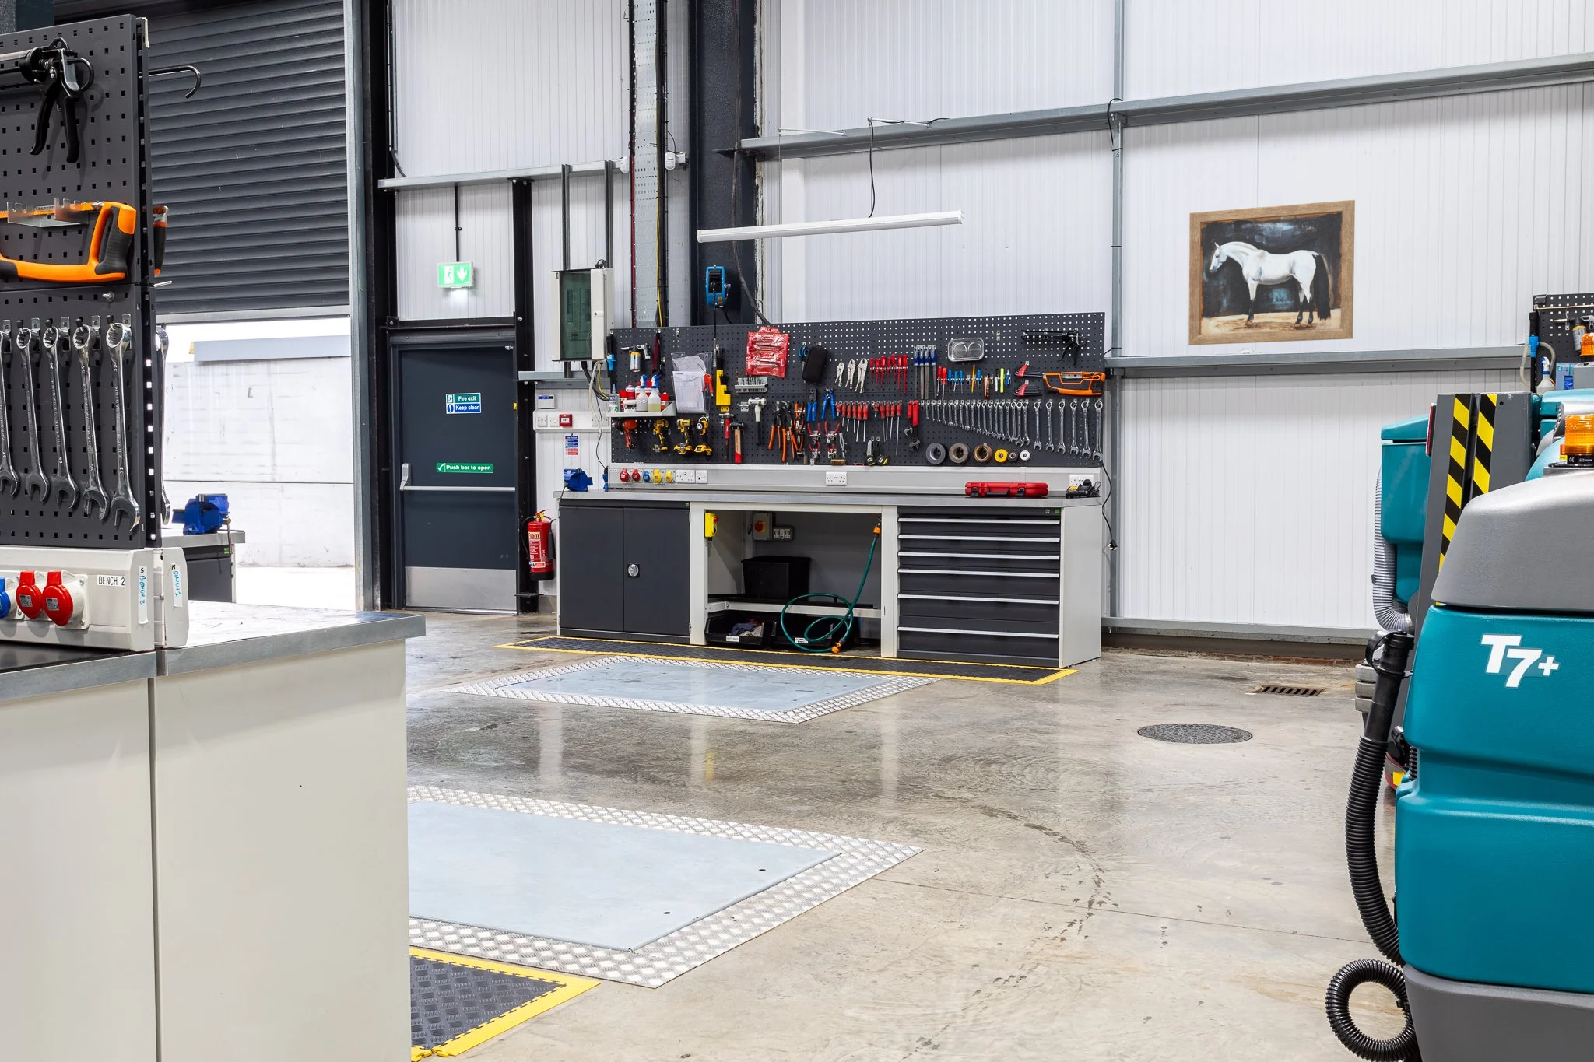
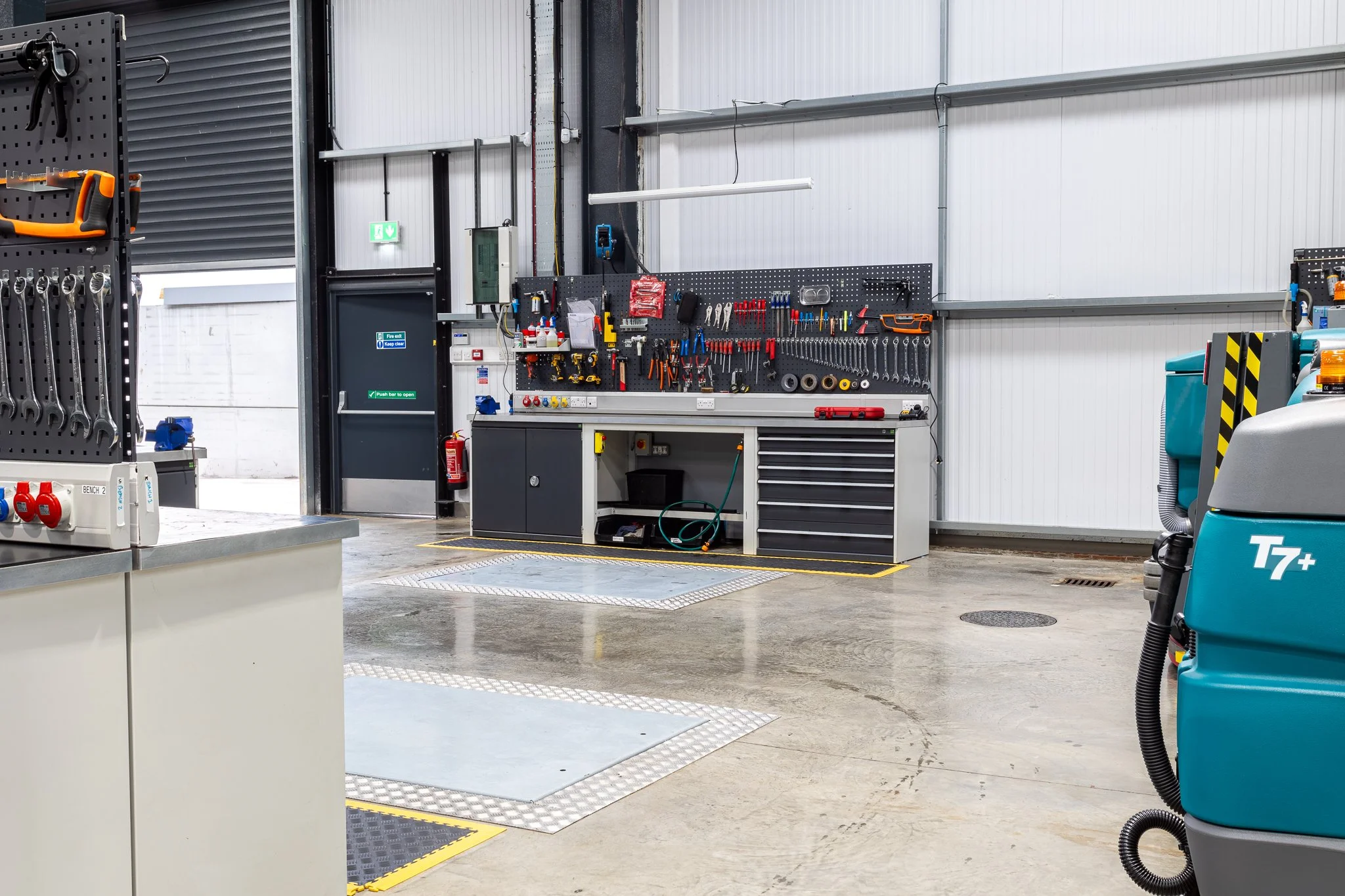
- wall art [1188,199,1356,346]
